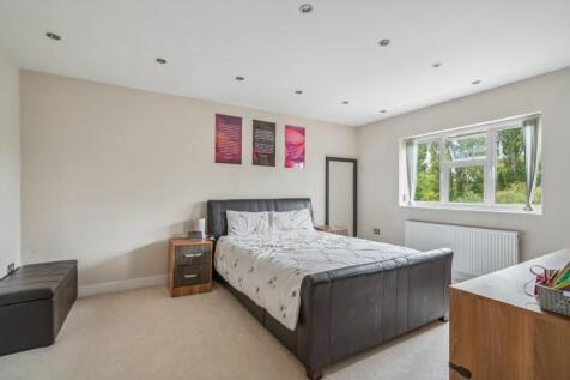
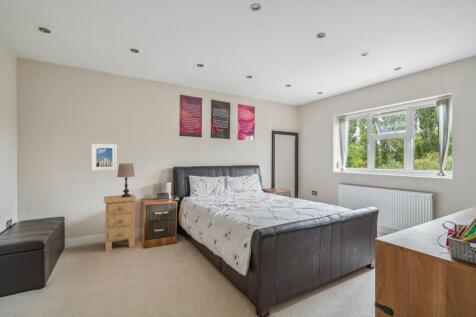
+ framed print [90,143,118,172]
+ table lamp [116,162,136,198]
+ nightstand [103,193,138,252]
